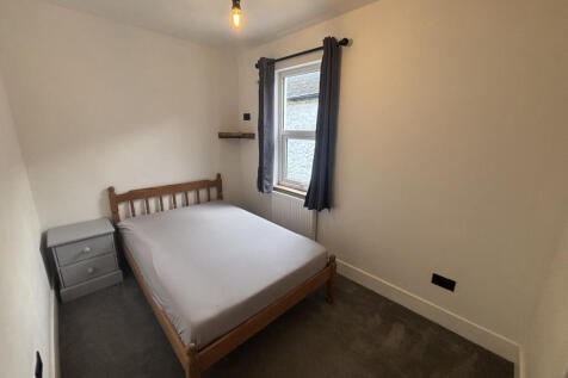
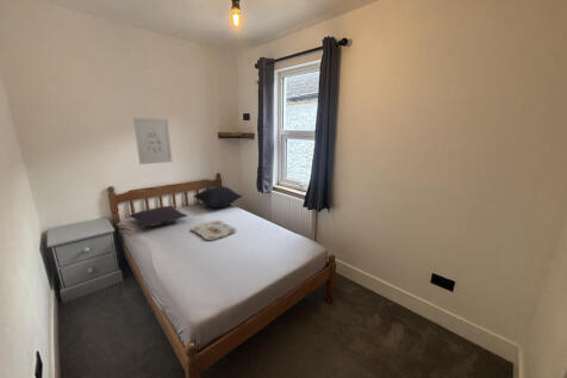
+ pillow [127,205,189,229]
+ wall art [132,117,174,166]
+ serving tray [191,219,237,241]
+ pillow [193,185,243,209]
